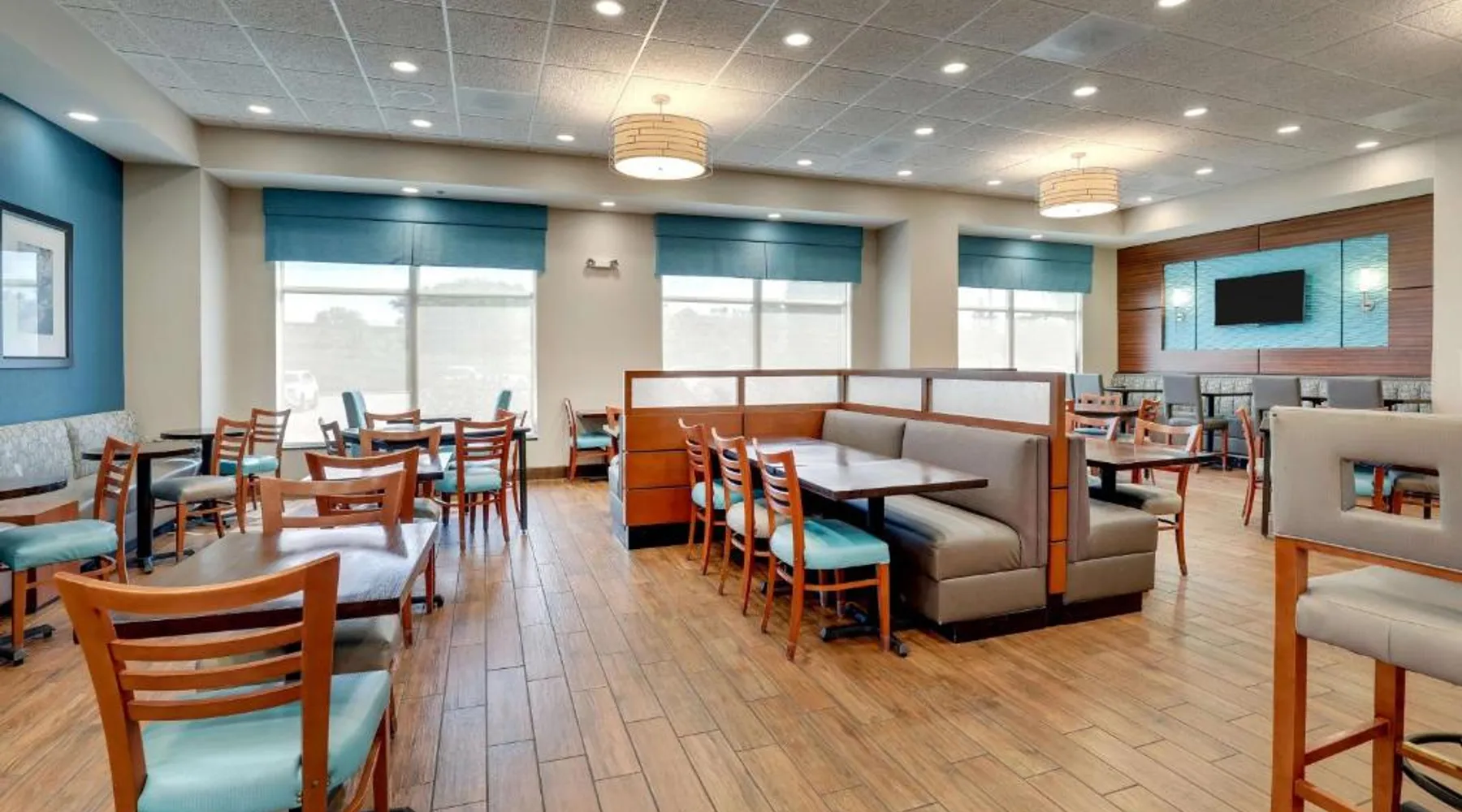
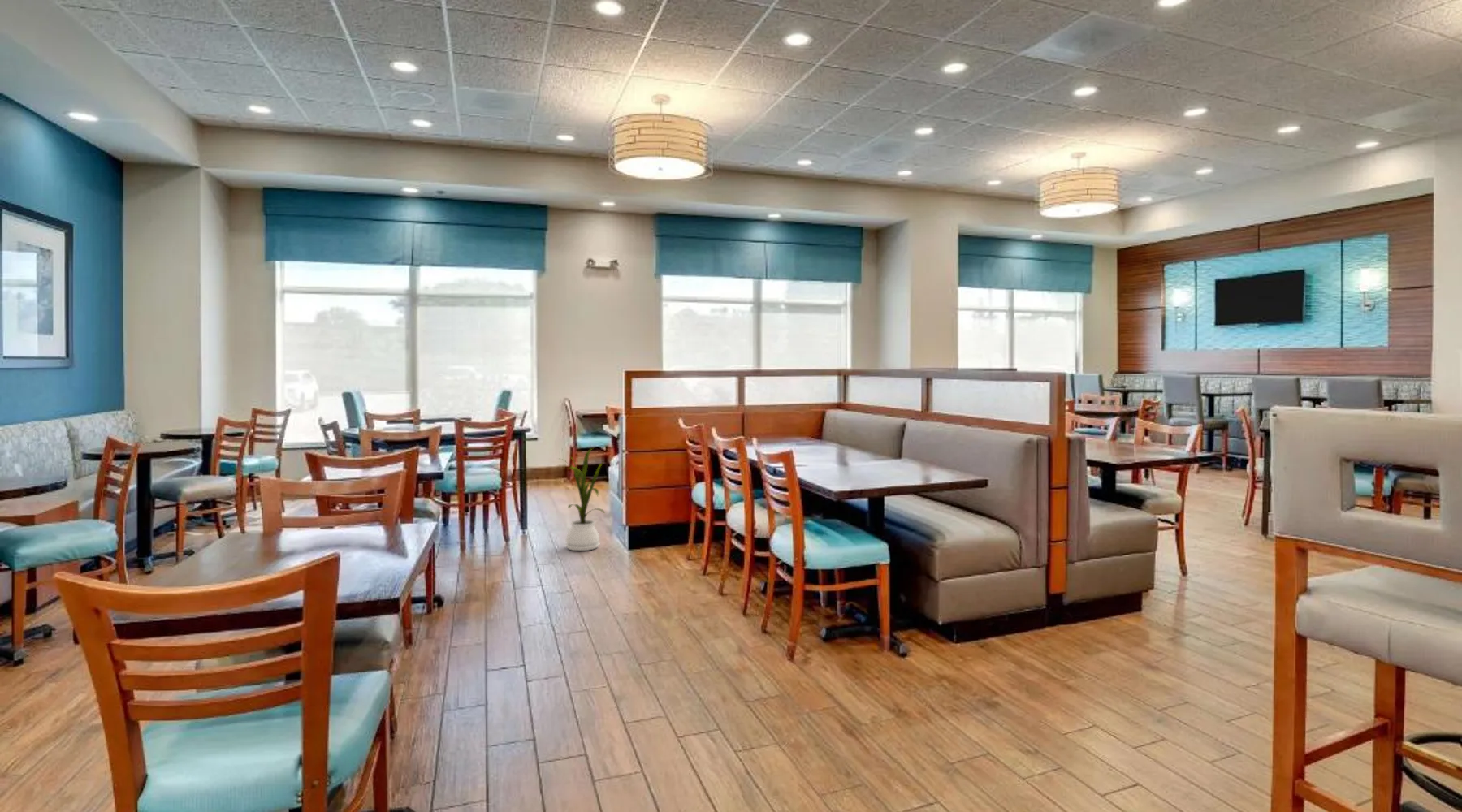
+ house plant [556,447,606,551]
